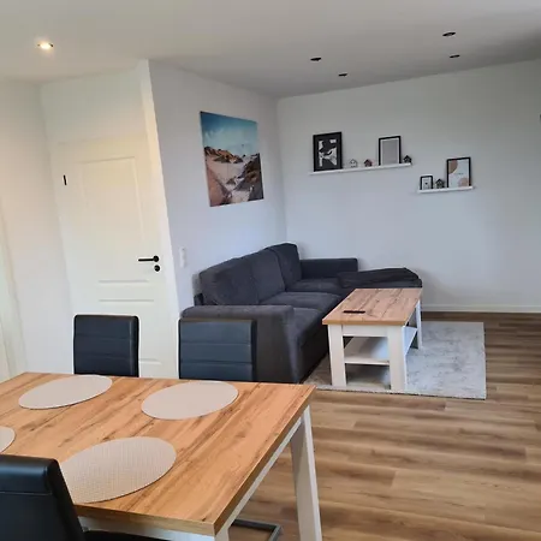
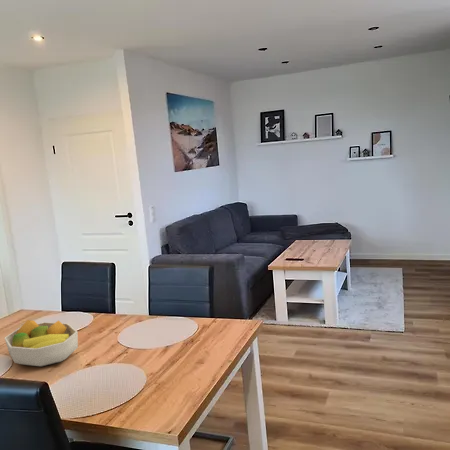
+ fruit bowl [4,319,79,368]
